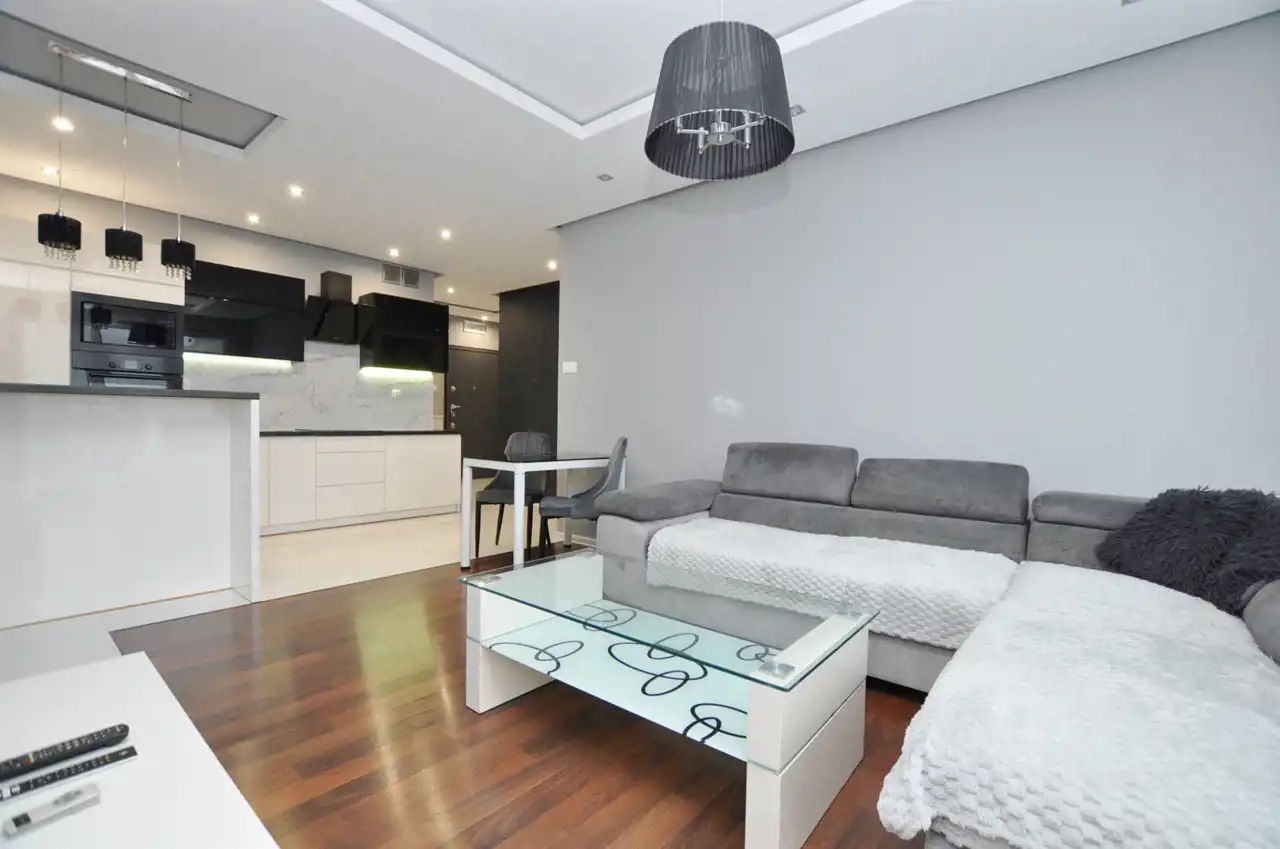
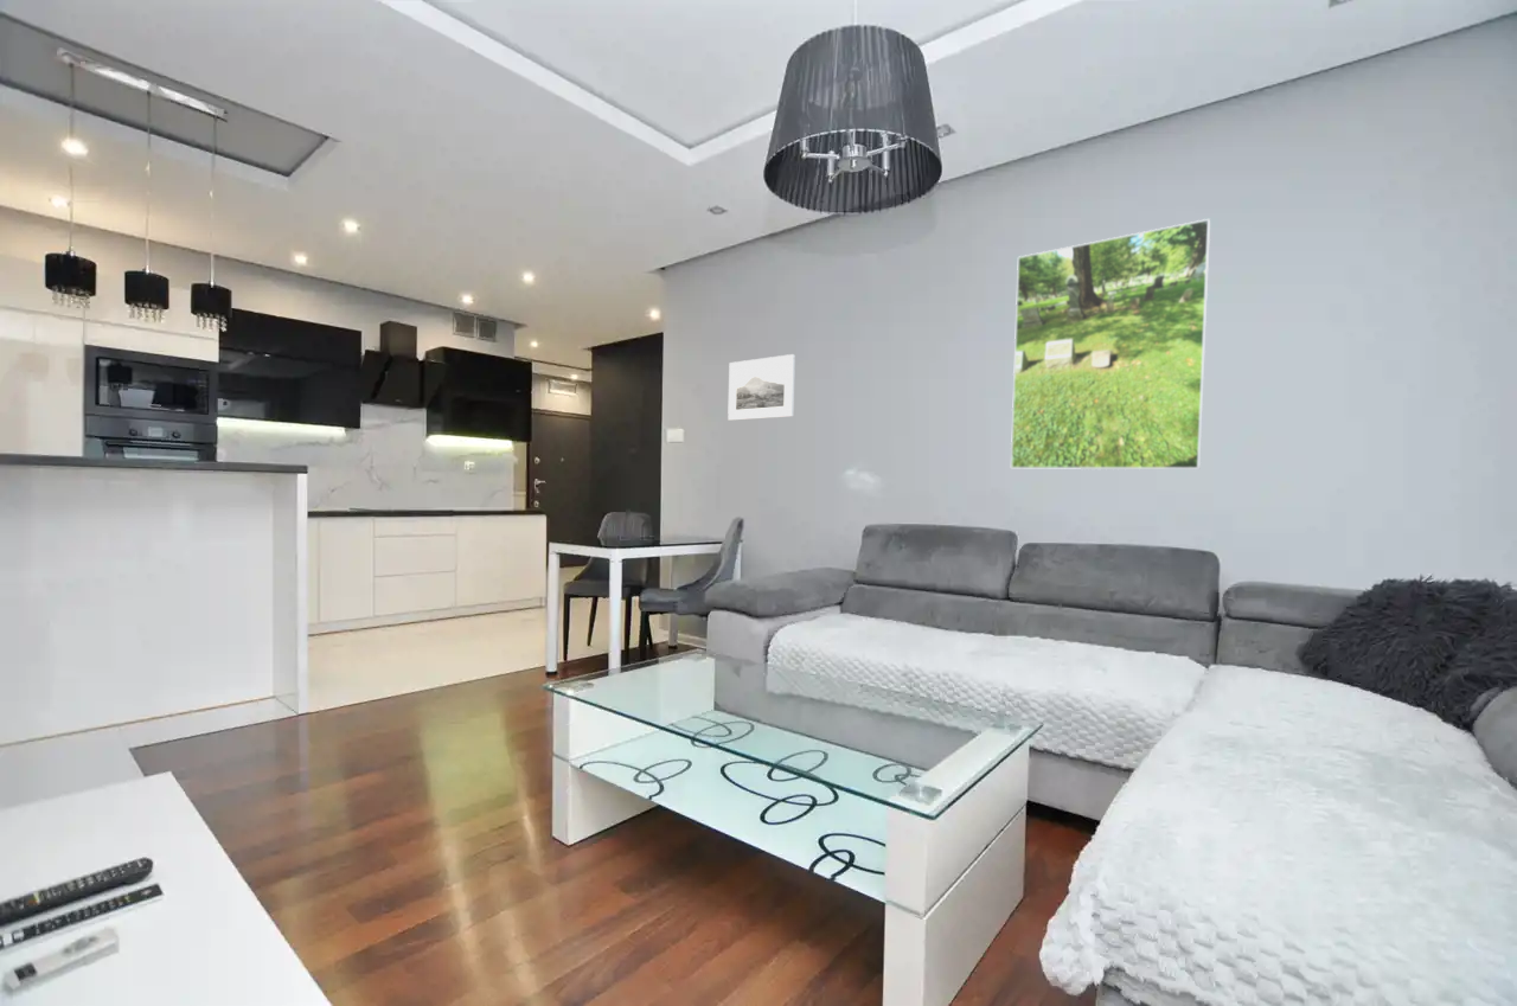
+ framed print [1010,218,1211,470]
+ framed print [727,353,796,422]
